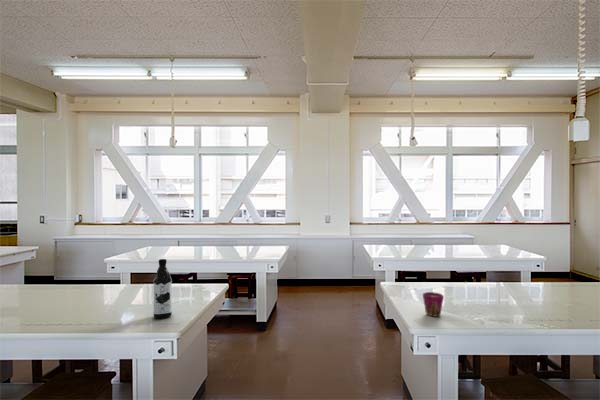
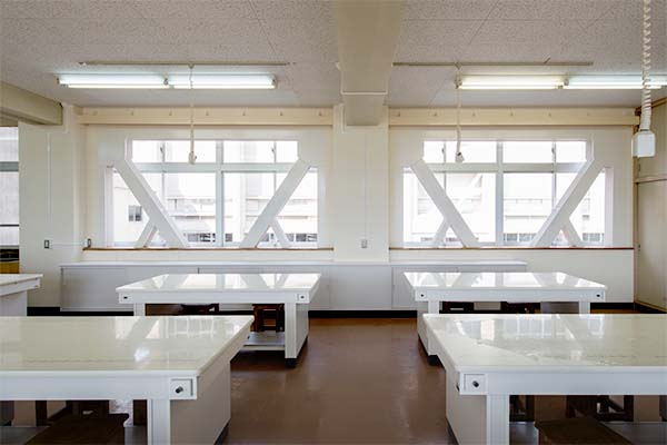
- water bottle [152,258,173,320]
- cup [422,291,445,318]
